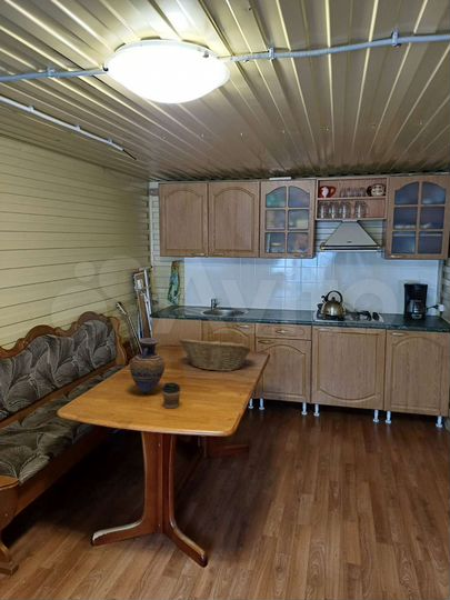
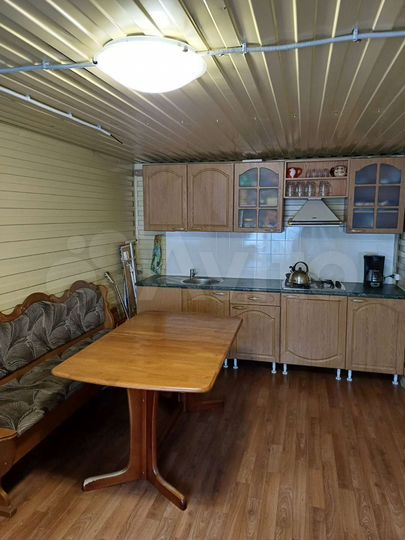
- fruit basket [178,338,253,372]
- coffee cup [161,381,181,410]
- vase [129,337,166,393]
